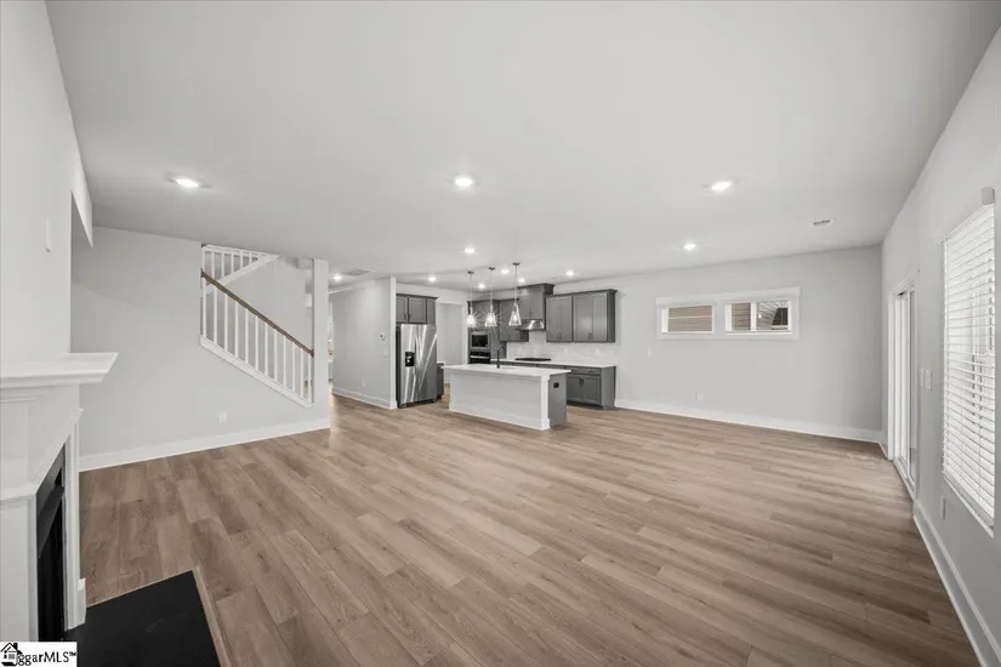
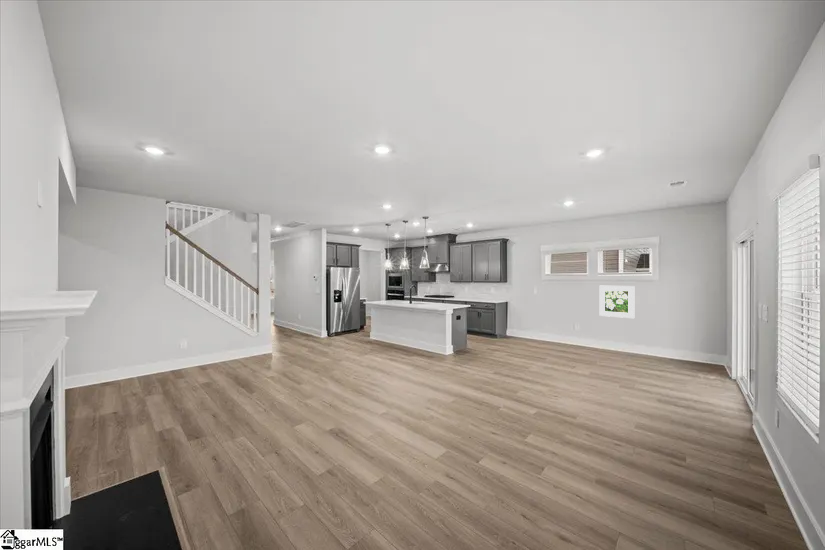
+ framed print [599,285,635,319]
